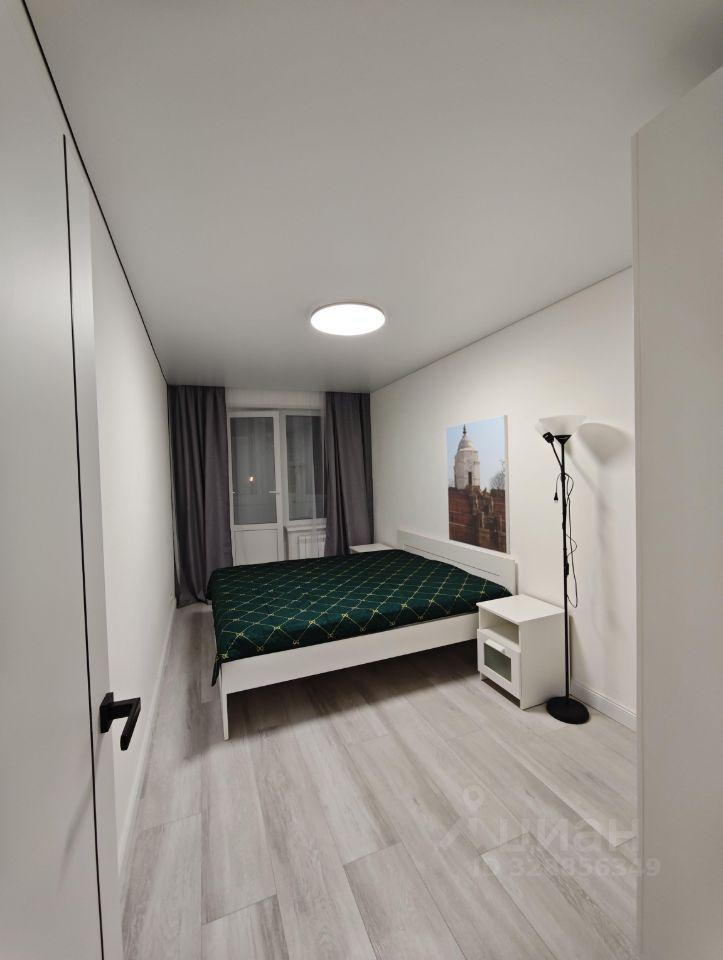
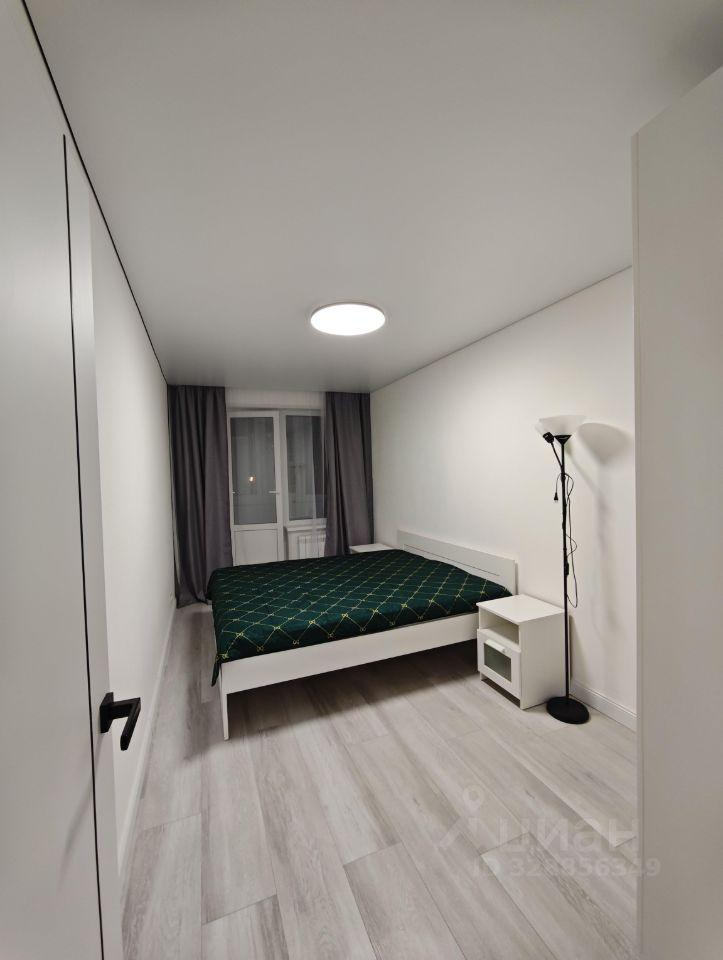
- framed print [445,414,511,555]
